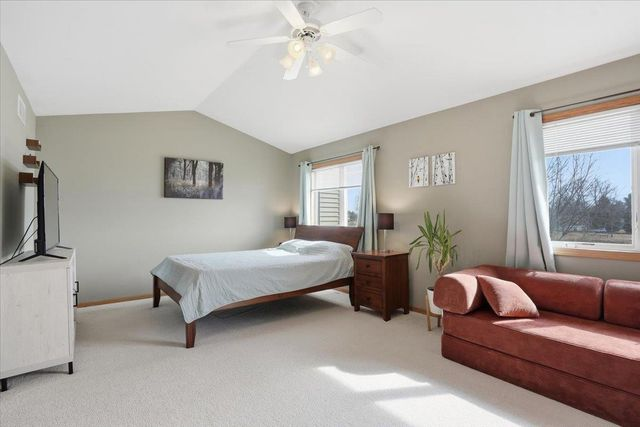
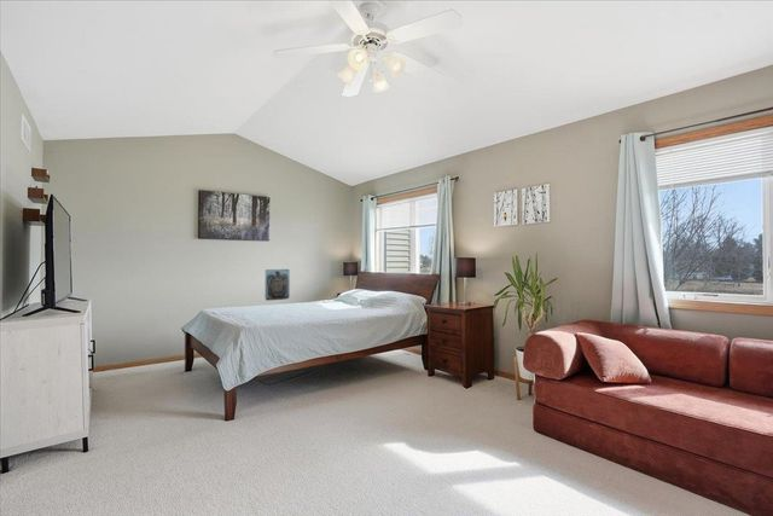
+ wall sculpture [265,268,291,302]
